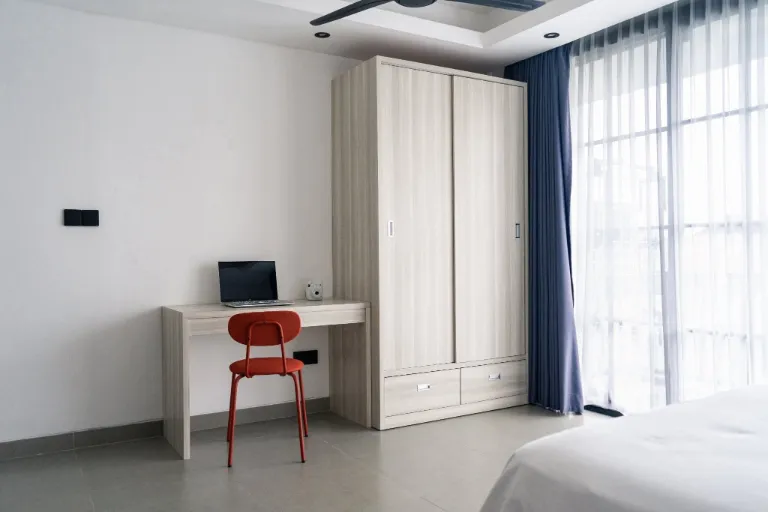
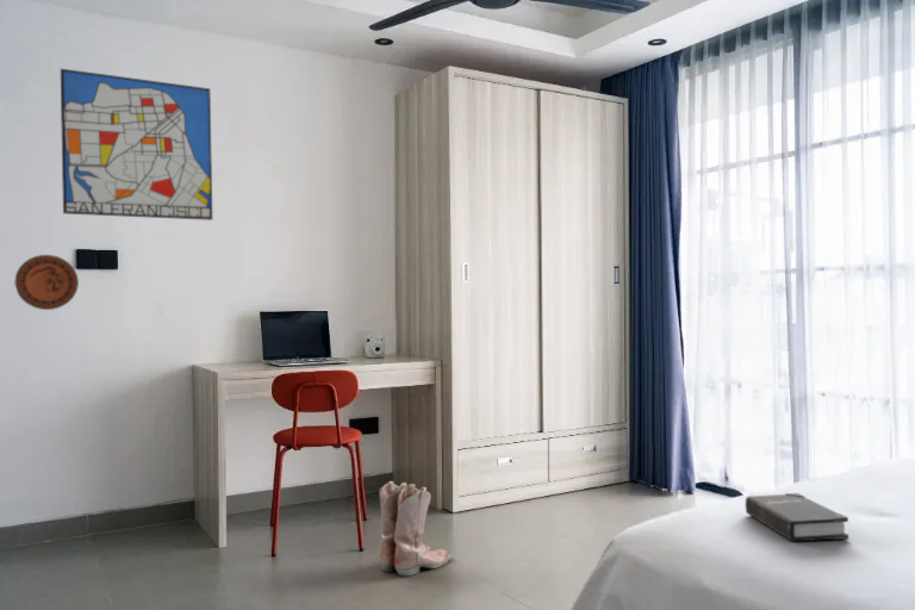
+ decorative plate [14,254,80,311]
+ boots [378,480,452,577]
+ wall art [60,68,213,222]
+ hardback book [745,492,849,543]
